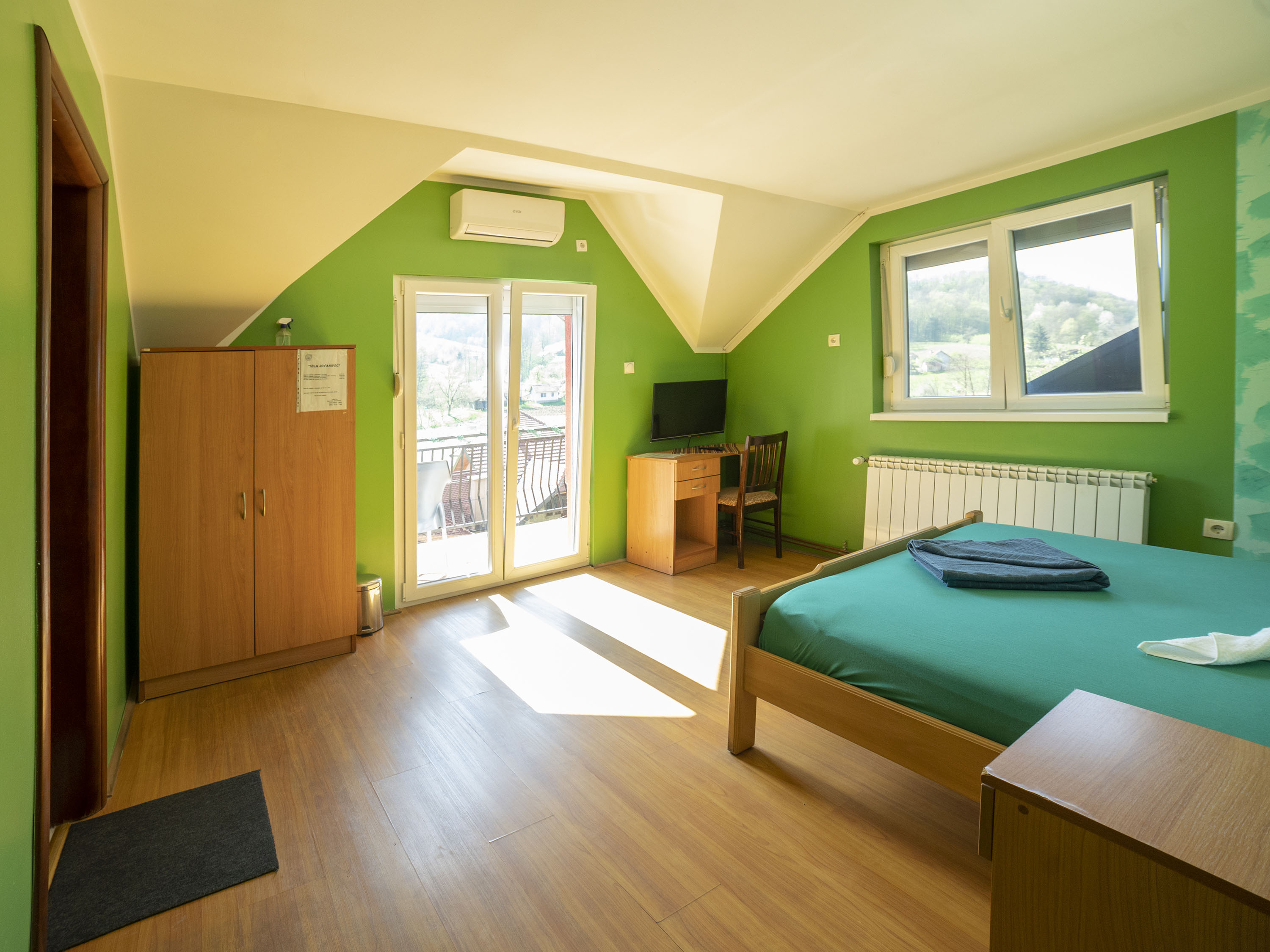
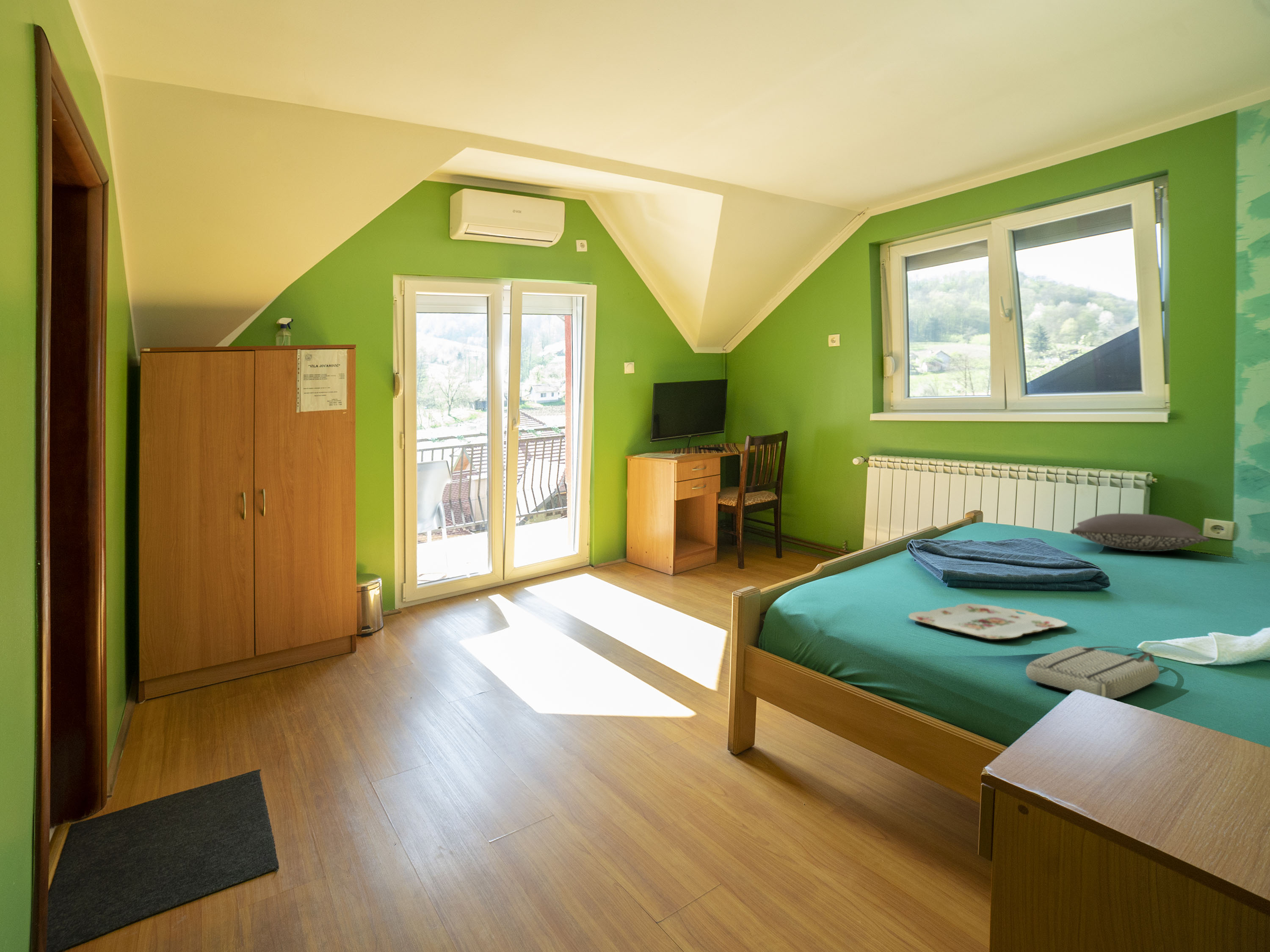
+ tote bag [1025,646,1160,700]
+ pillow [1069,513,1211,552]
+ serving tray [908,603,1068,640]
